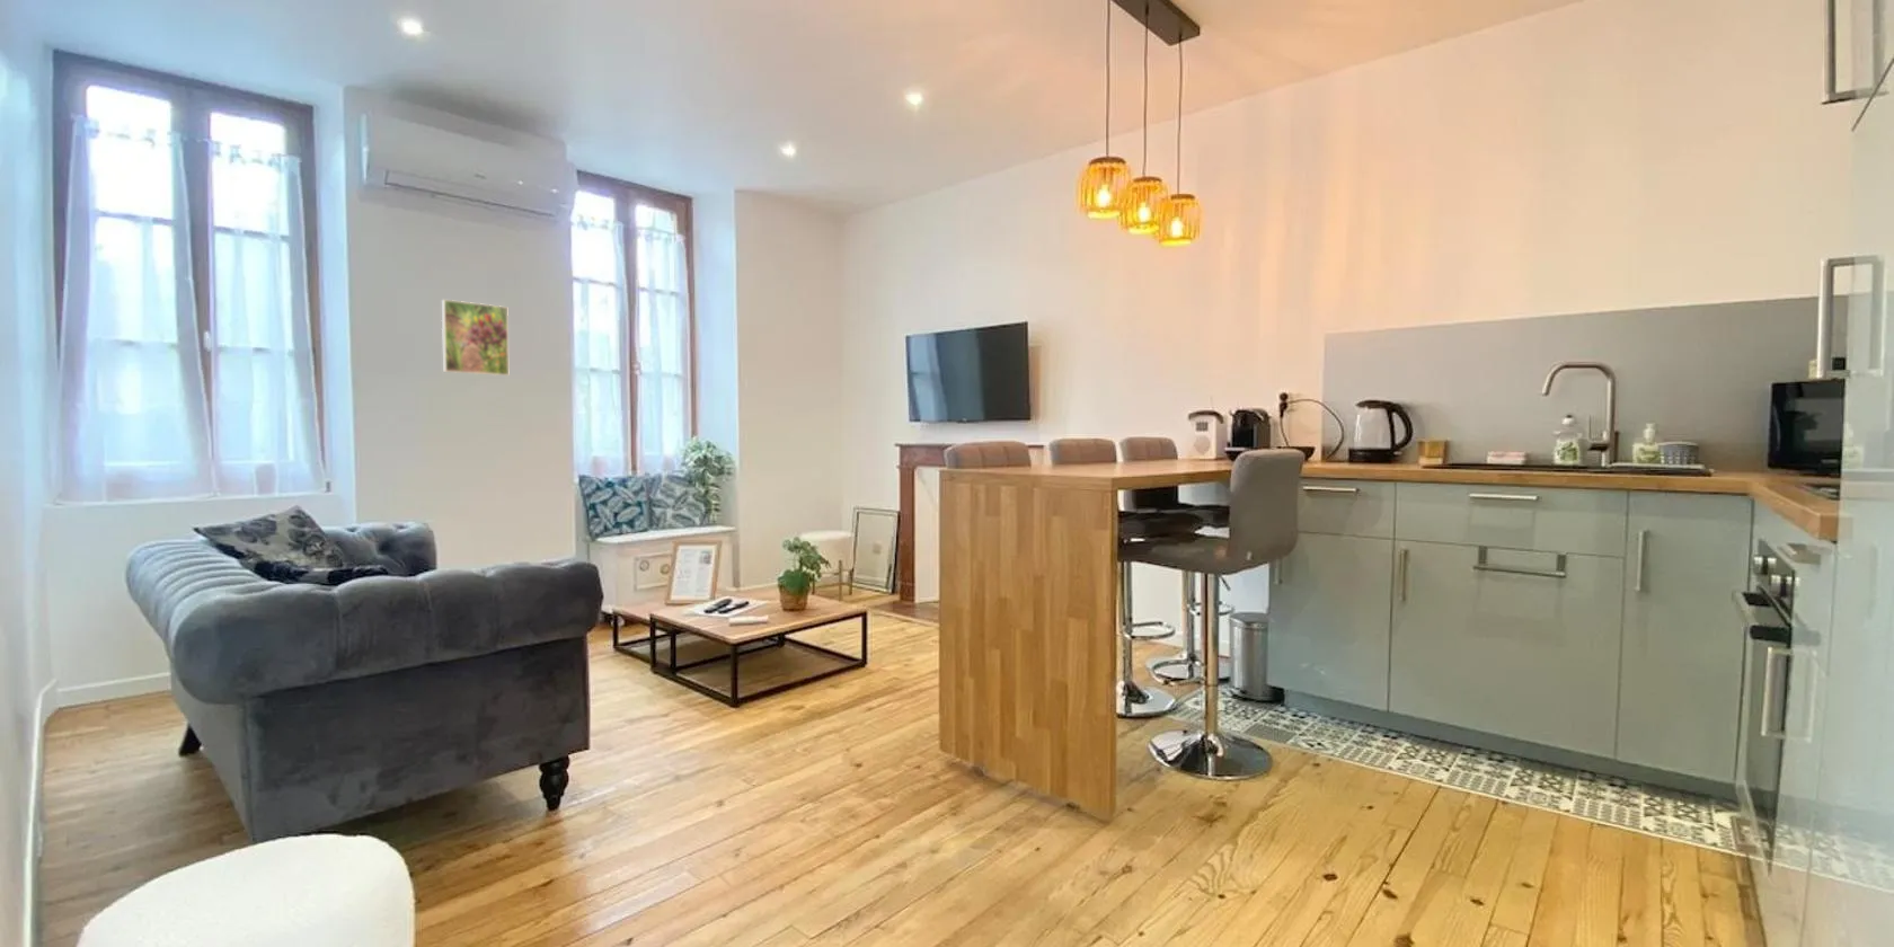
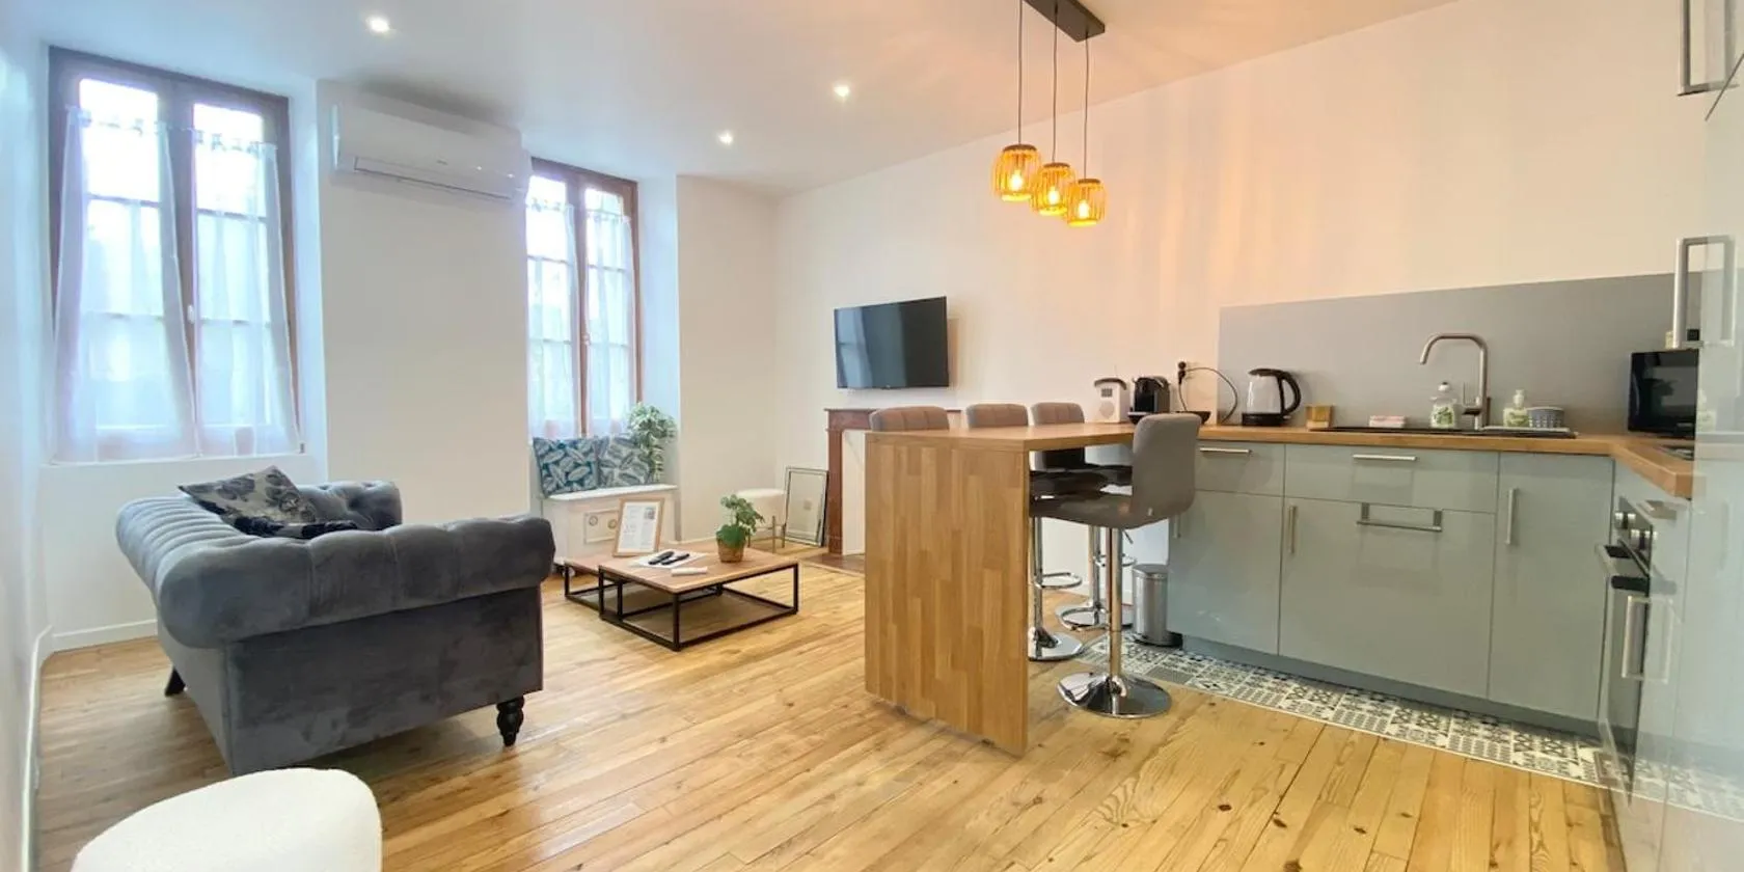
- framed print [441,298,510,377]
